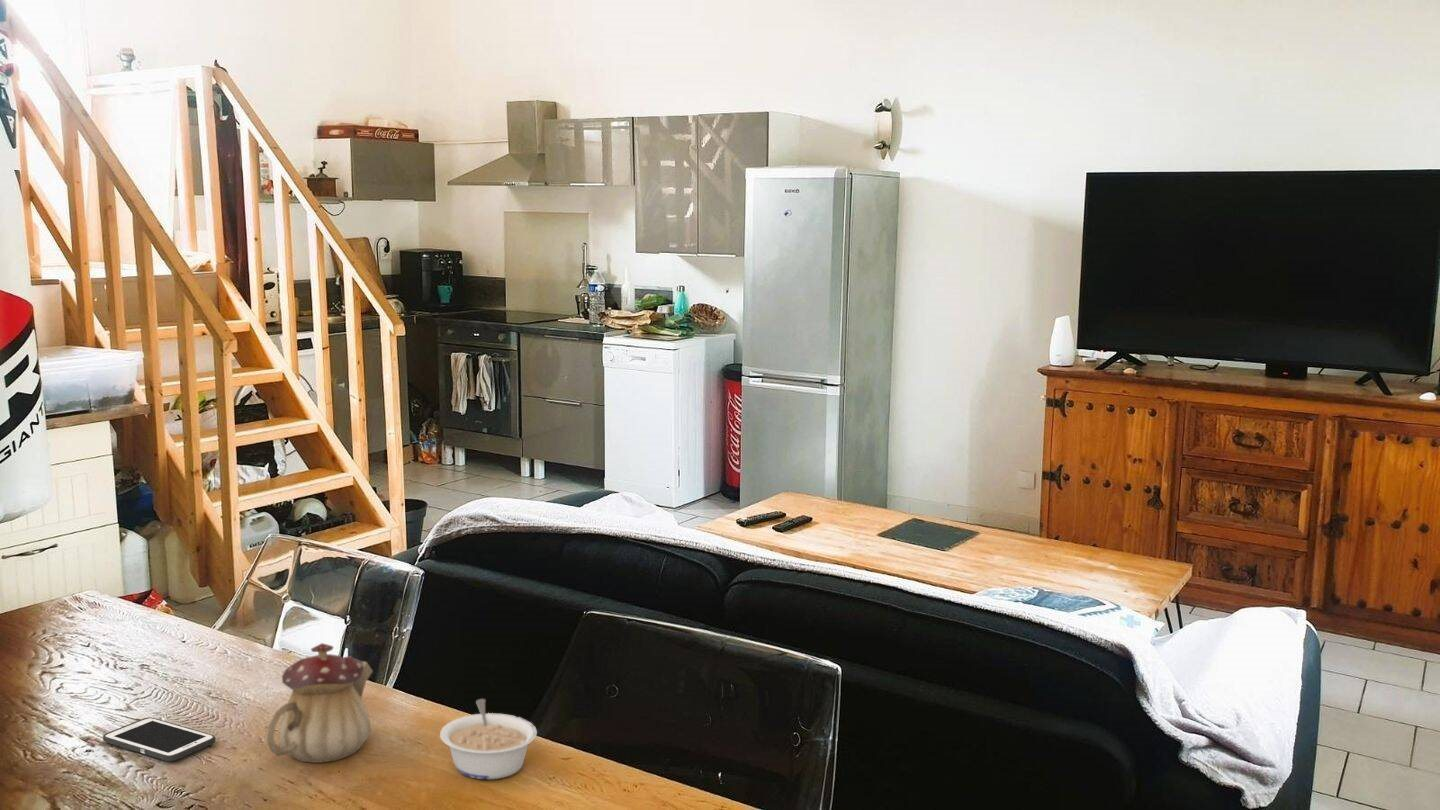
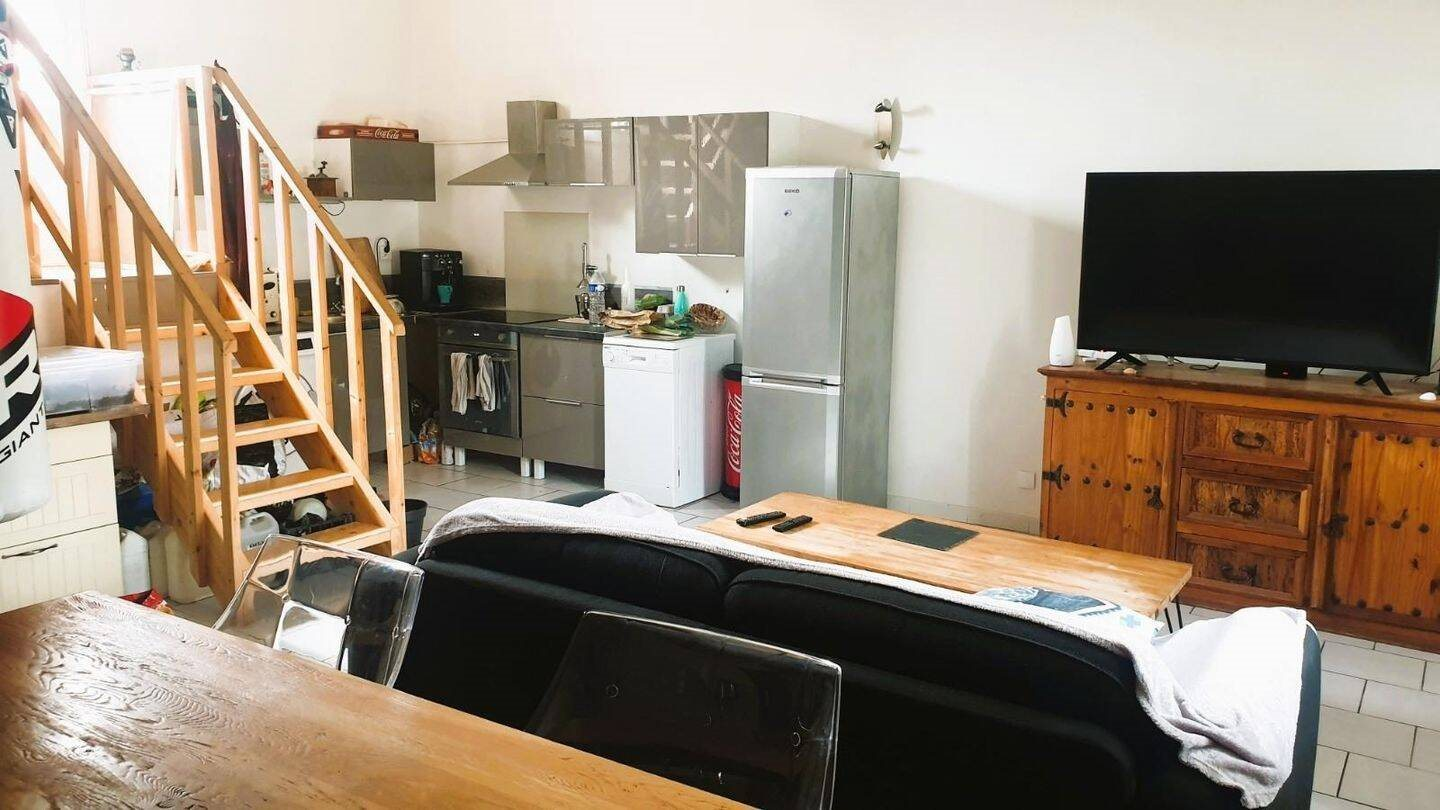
- legume [439,698,538,780]
- cell phone [102,716,216,762]
- teapot [266,642,374,764]
